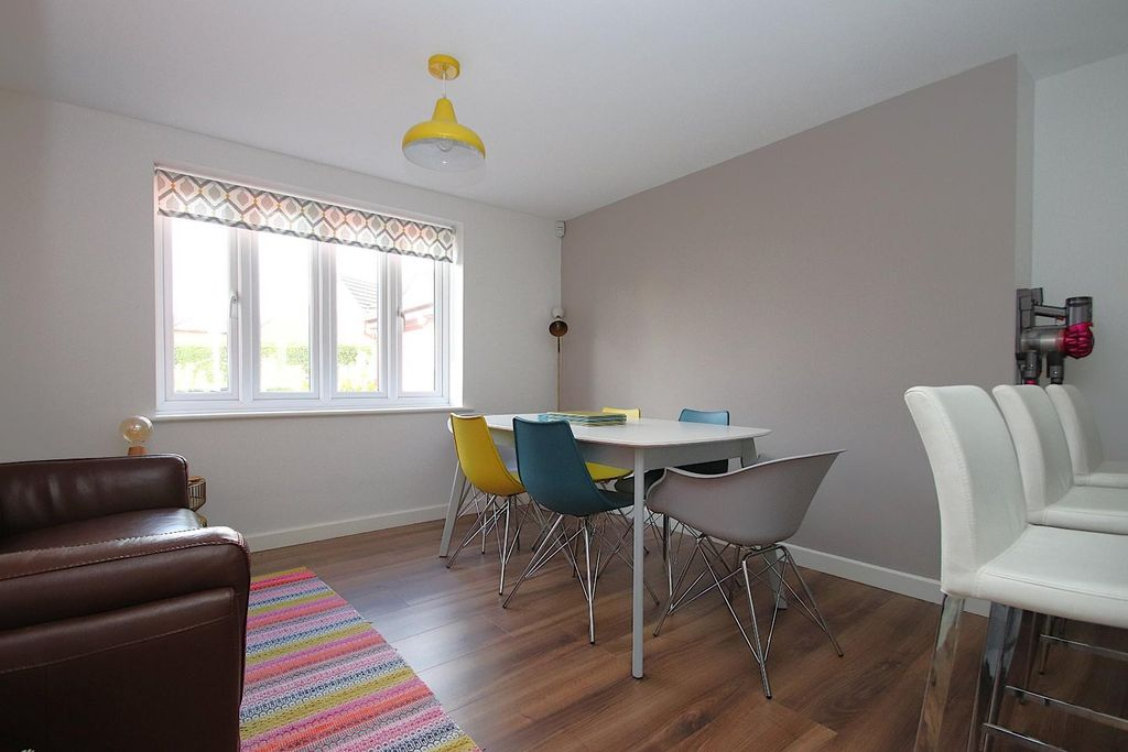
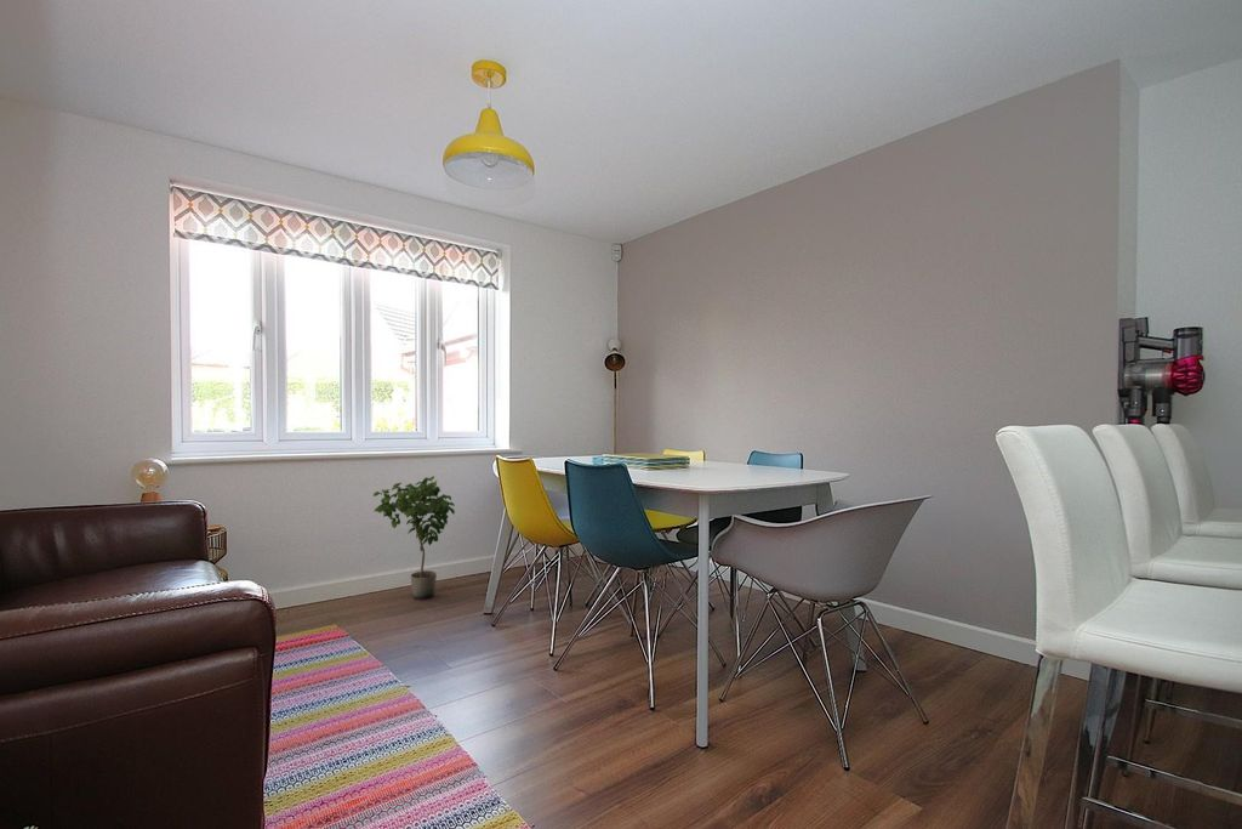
+ potted plant [372,475,456,601]
